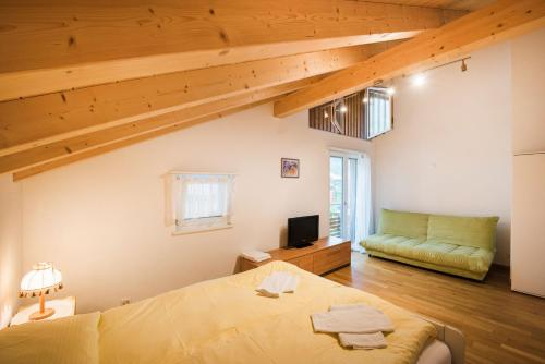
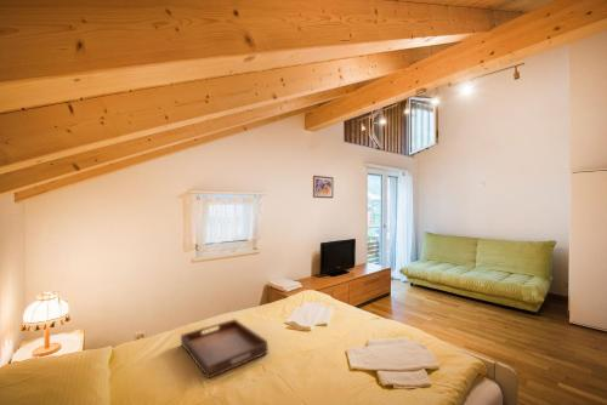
+ serving tray [180,318,270,380]
